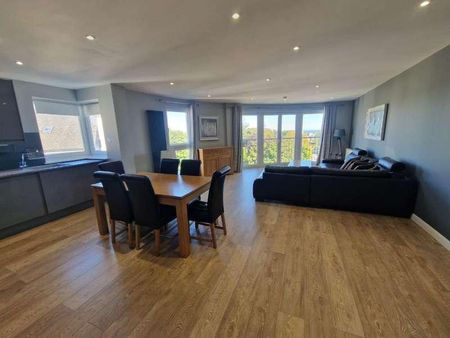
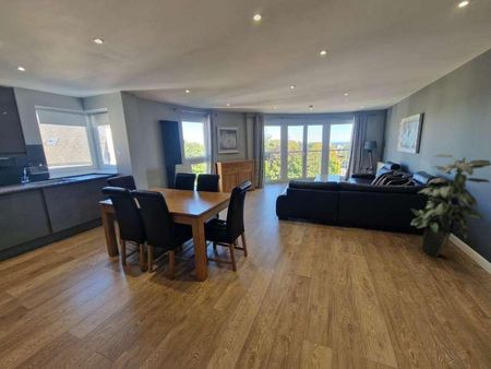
+ indoor plant [409,153,491,258]
